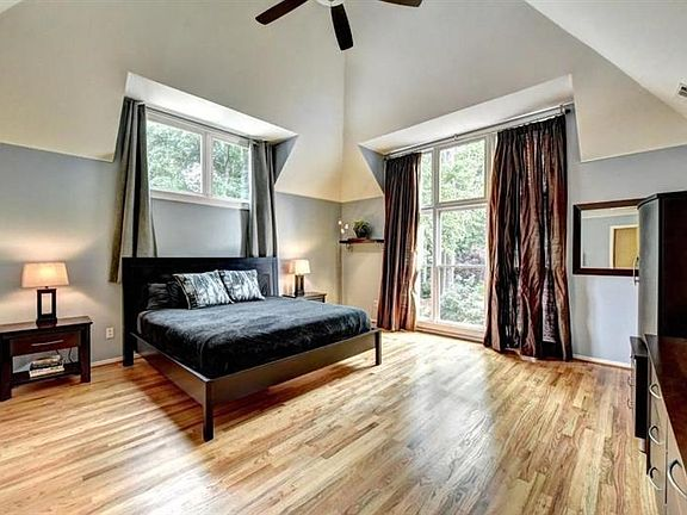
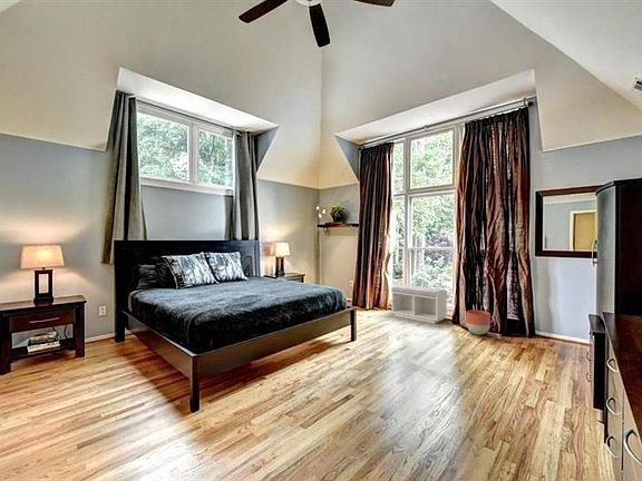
+ planter [466,308,492,335]
+ bench [390,284,448,324]
